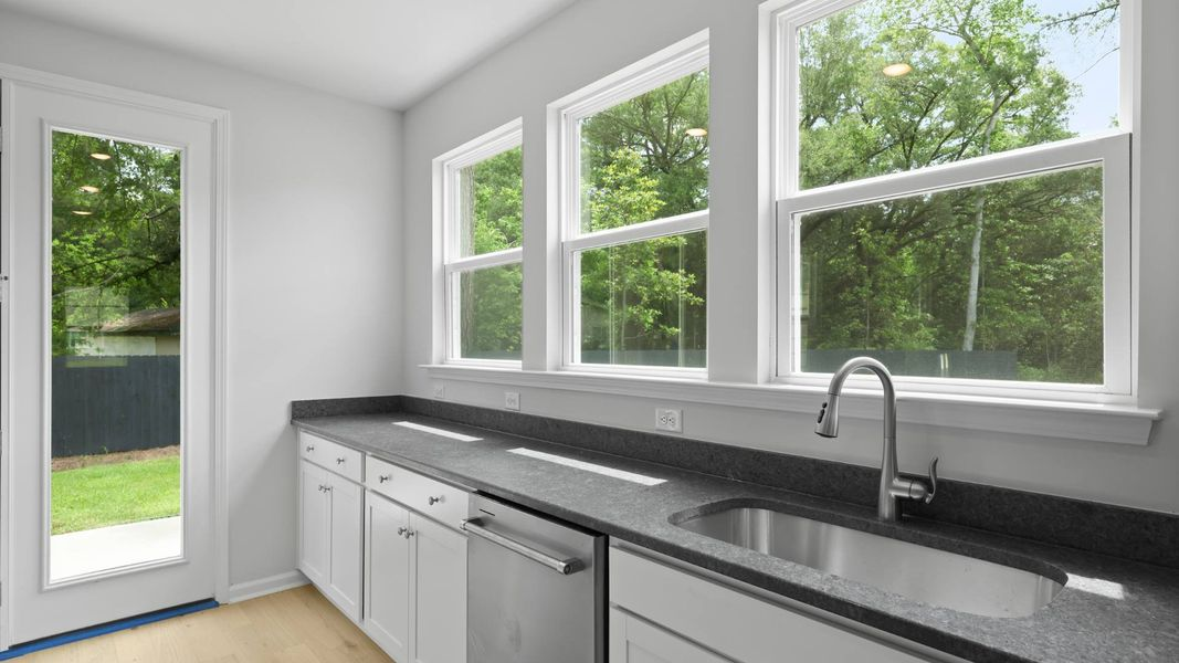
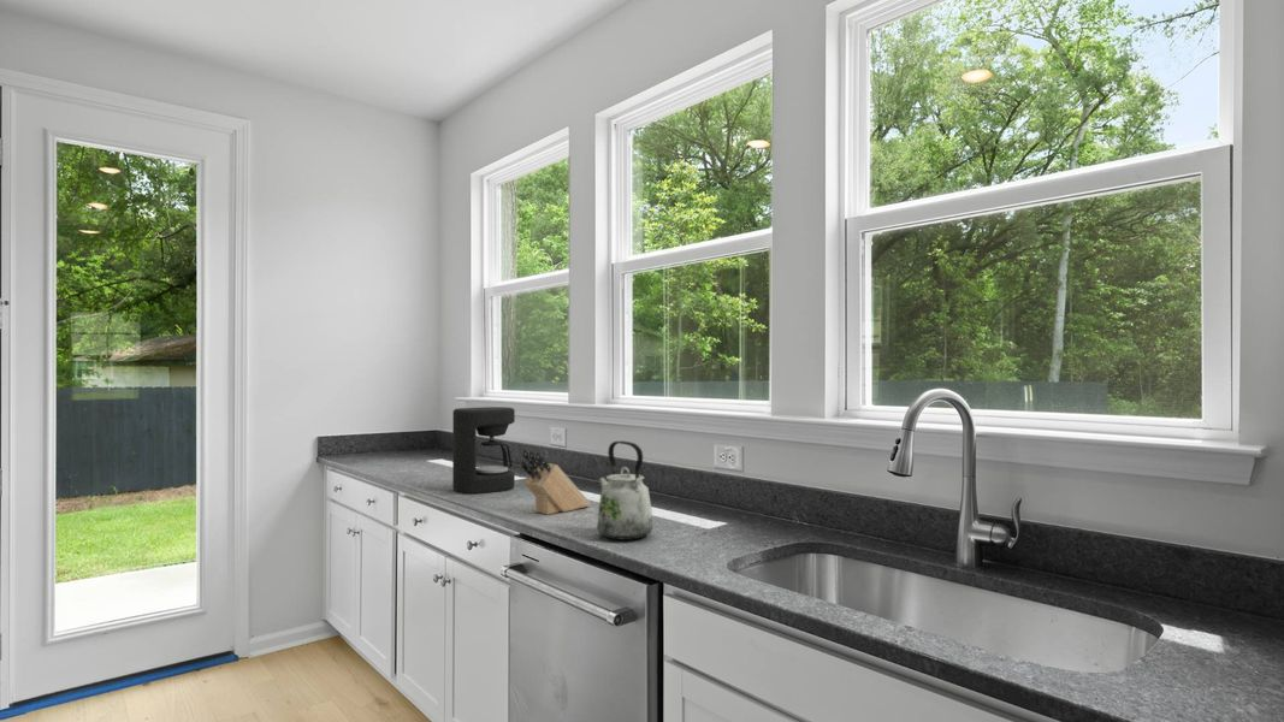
+ knife block [519,448,592,515]
+ kettle [596,440,653,542]
+ coffee maker [451,406,516,496]
